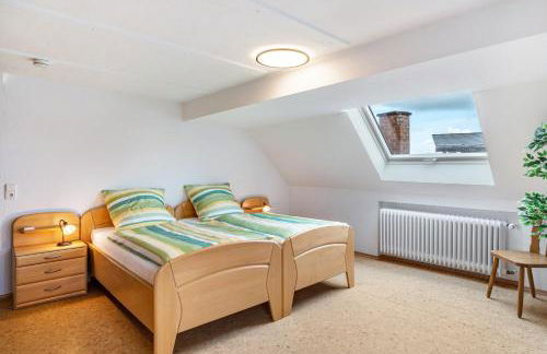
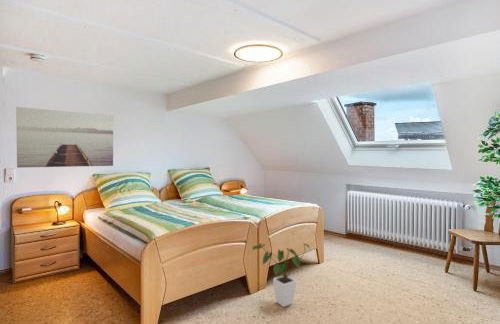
+ wall art [15,106,114,169]
+ house plant [251,241,312,308]
